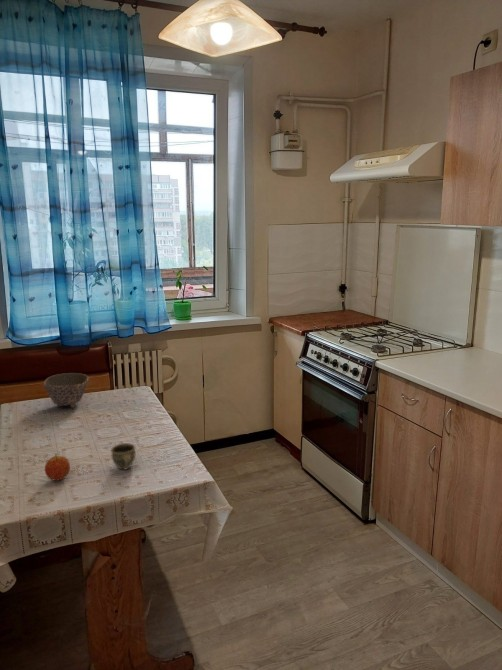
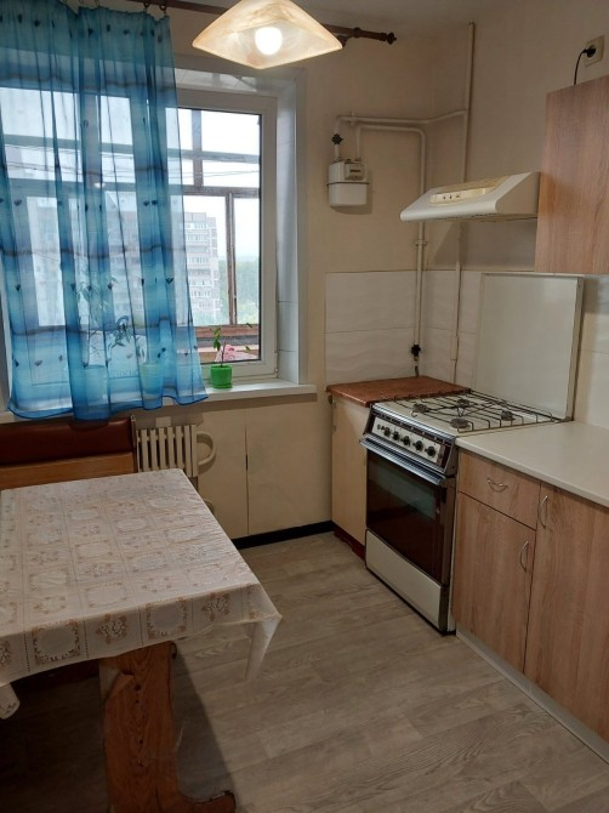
- fruit [44,453,71,482]
- bowl [43,372,90,409]
- cup [110,442,136,471]
